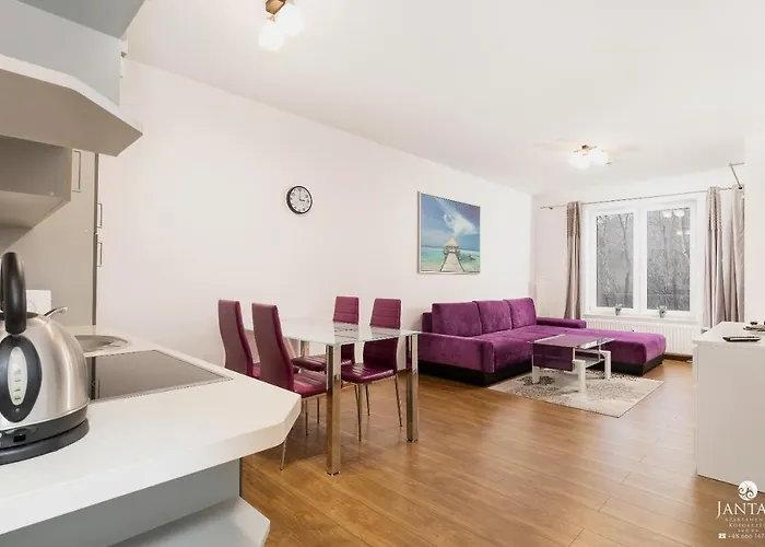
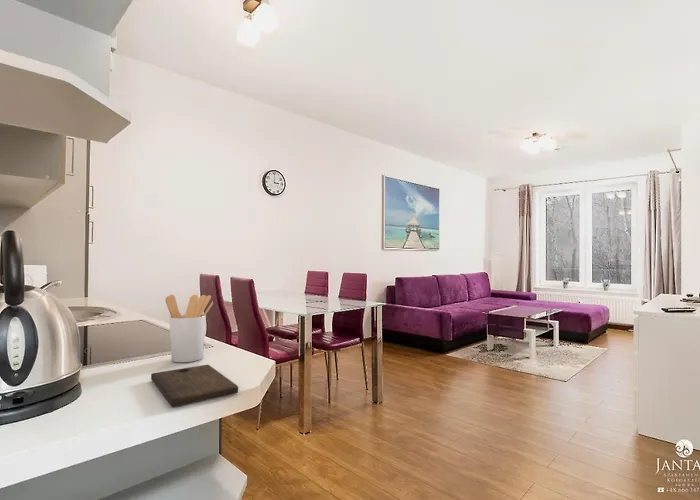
+ cutting board [150,364,239,407]
+ utensil holder [164,294,214,363]
